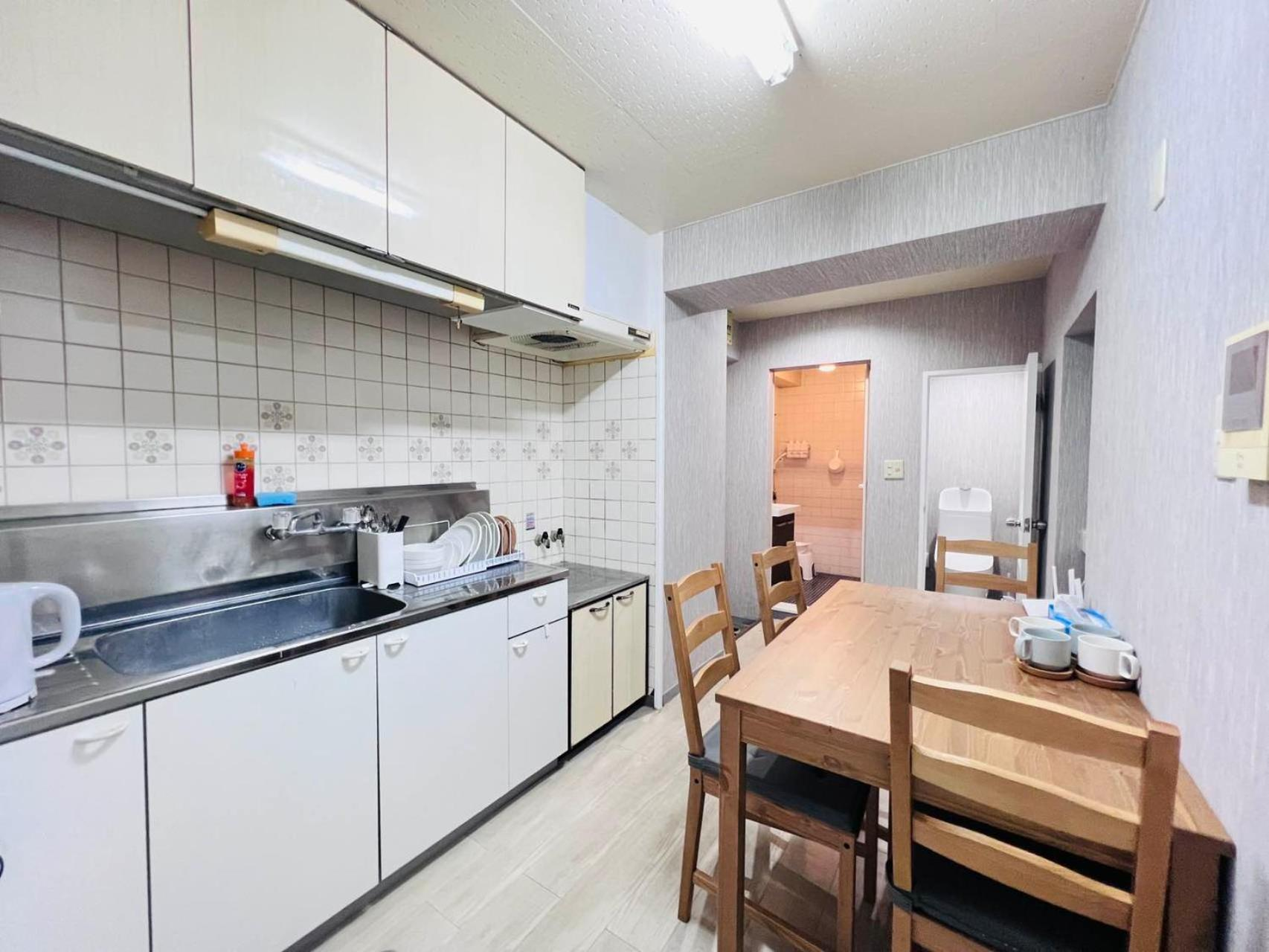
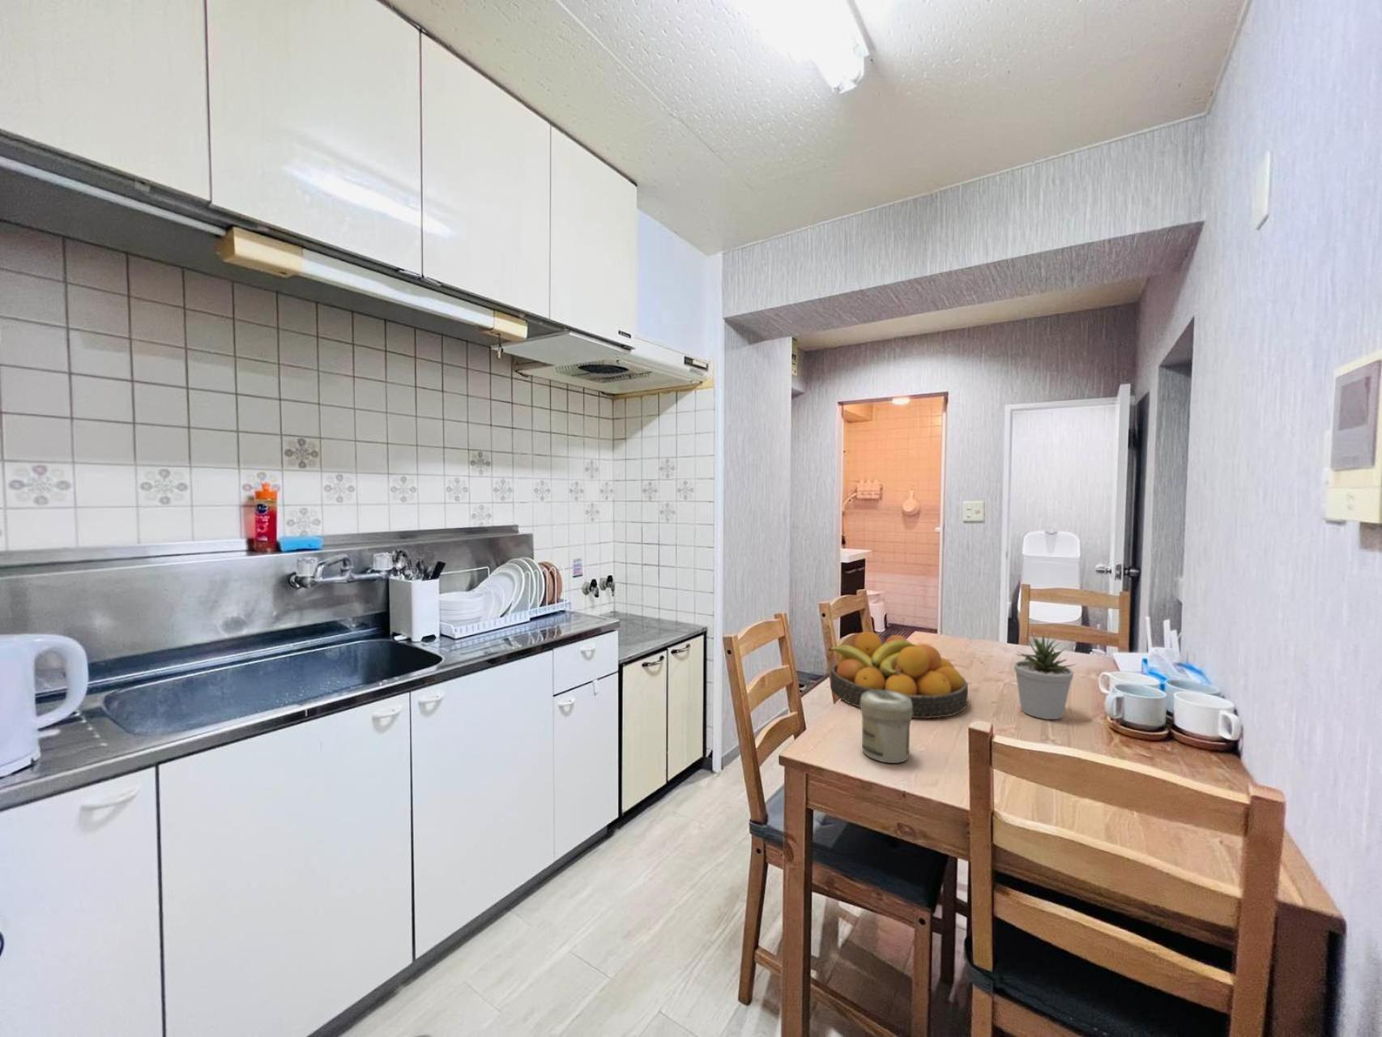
+ jar [859,690,913,764]
+ fruit bowl [827,631,969,719]
+ potted plant [1014,631,1077,720]
